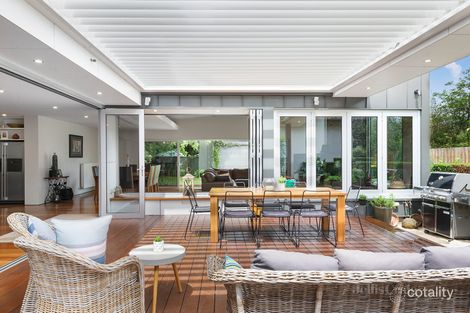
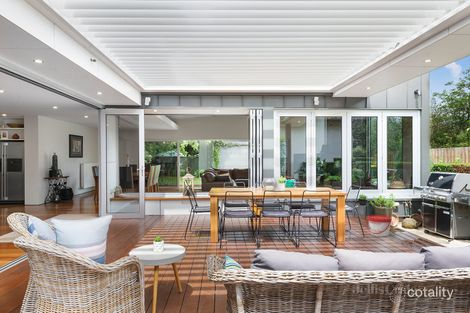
+ bucket [366,214,393,237]
